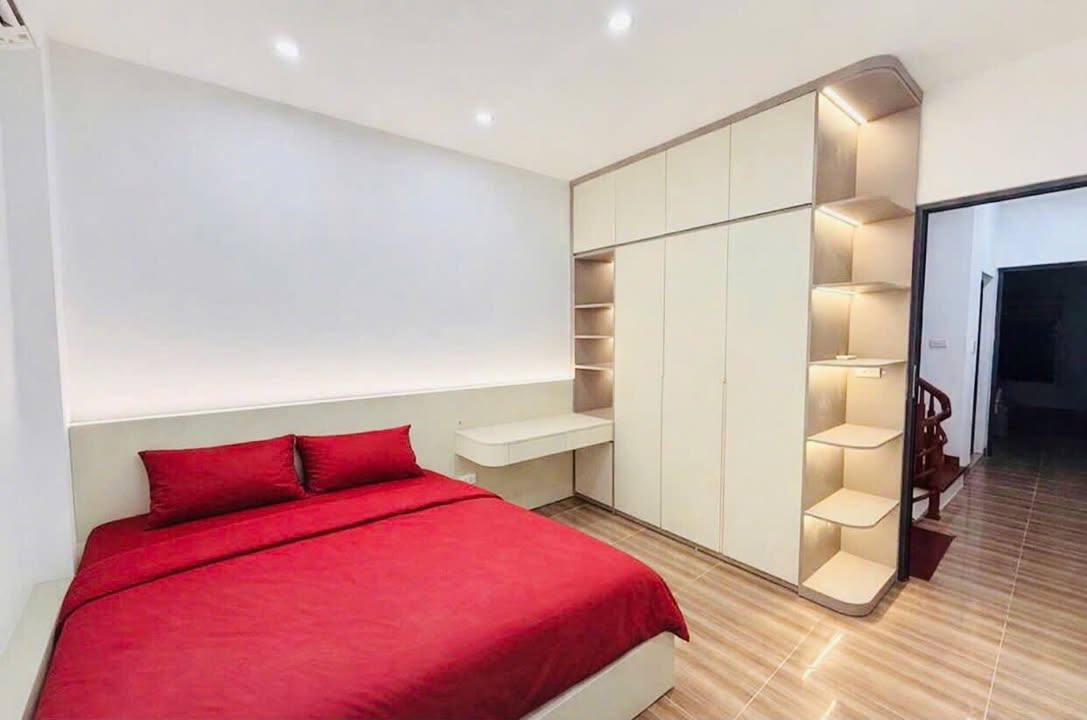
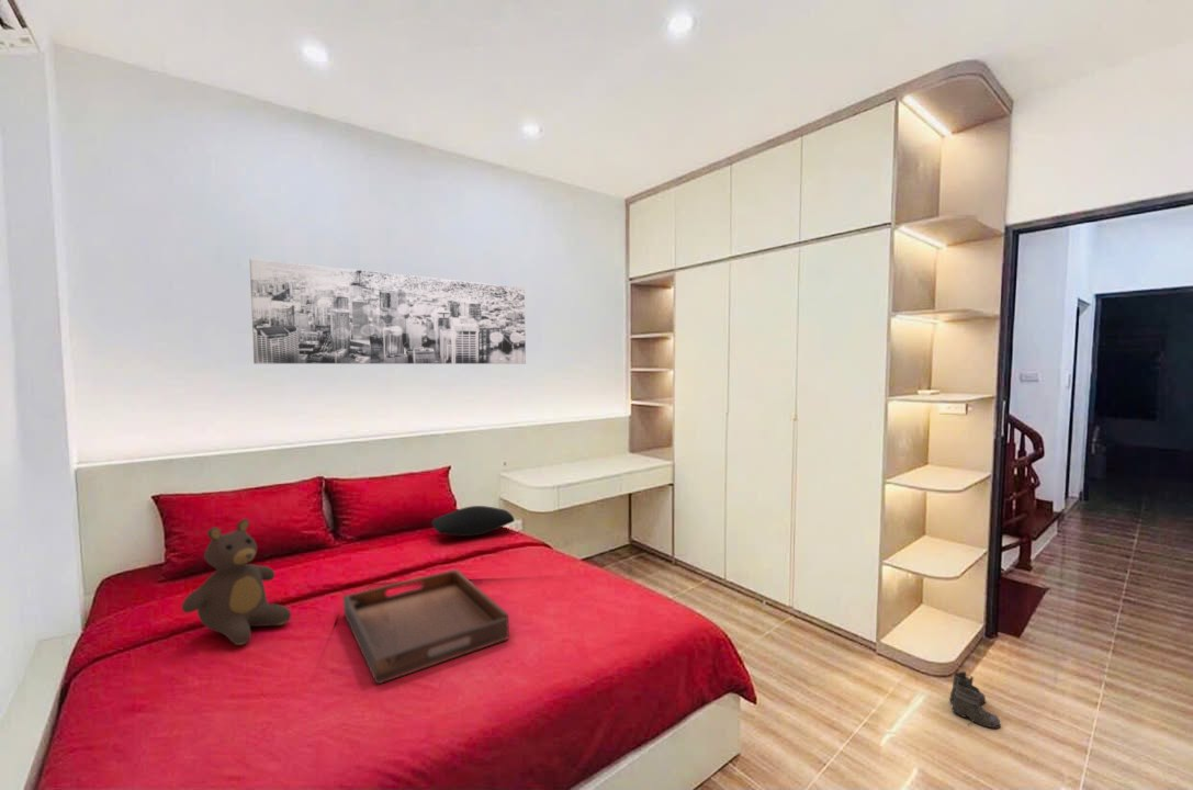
+ wall art [249,258,527,365]
+ cushion [431,505,516,538]
+ boots [948,670,1002,730]
+ teddy bear [181,518,292,646]
+ serving tray [341,568,510,686]
